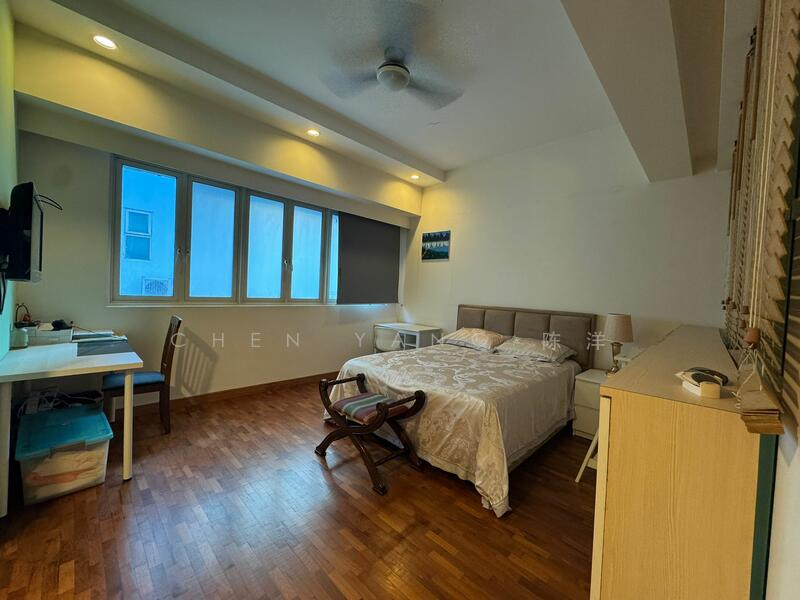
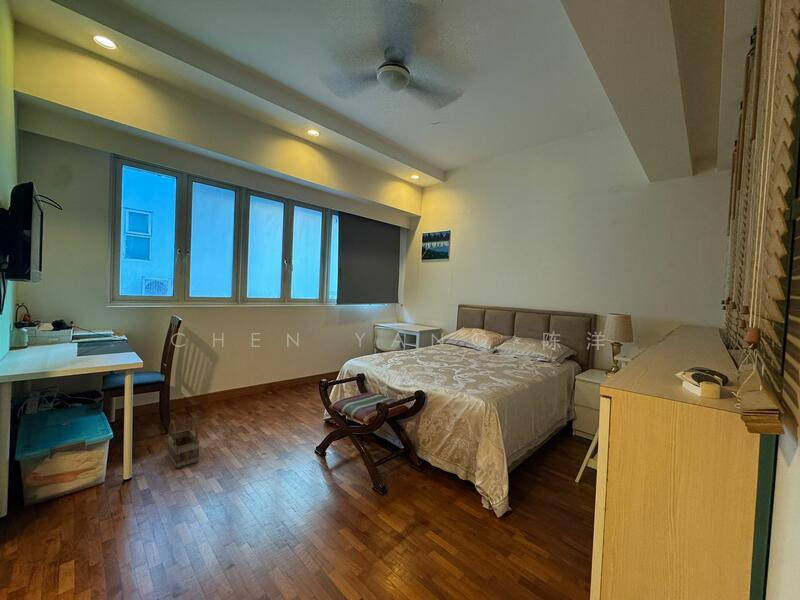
+ basket [166,415,201,470]
